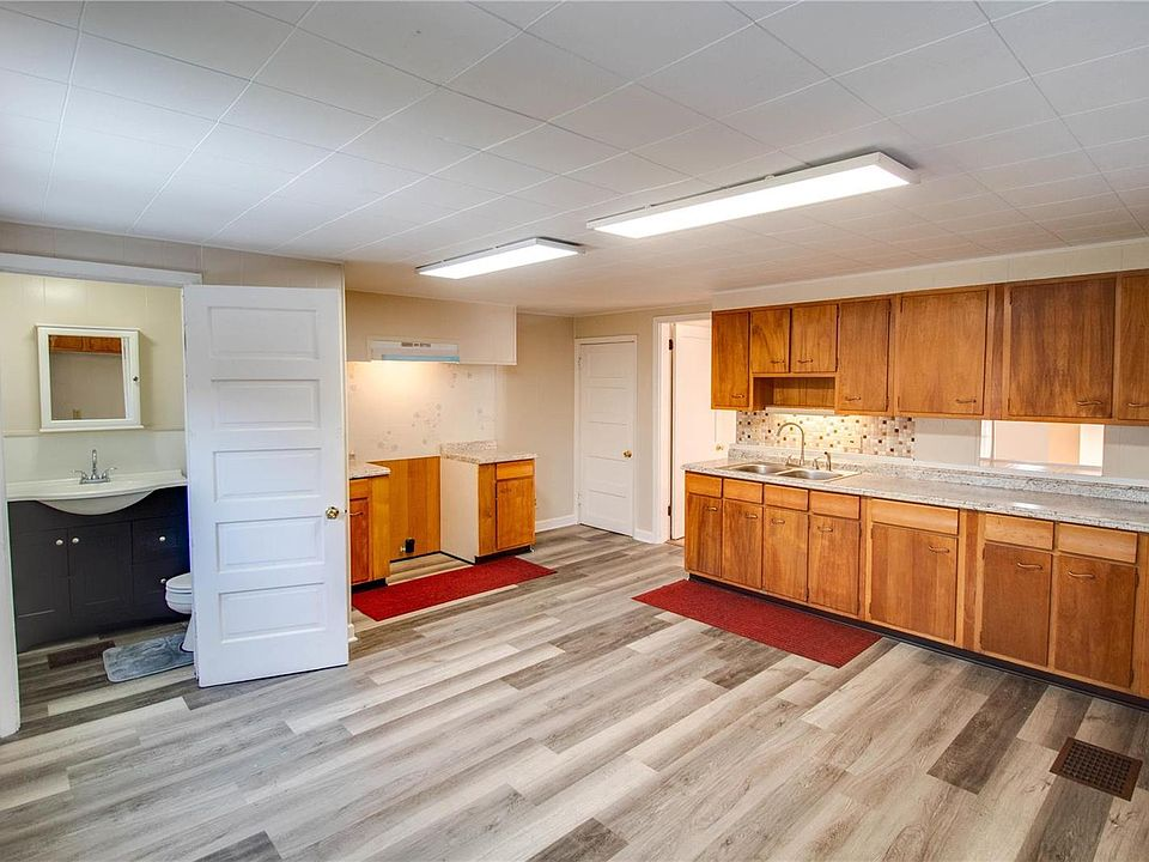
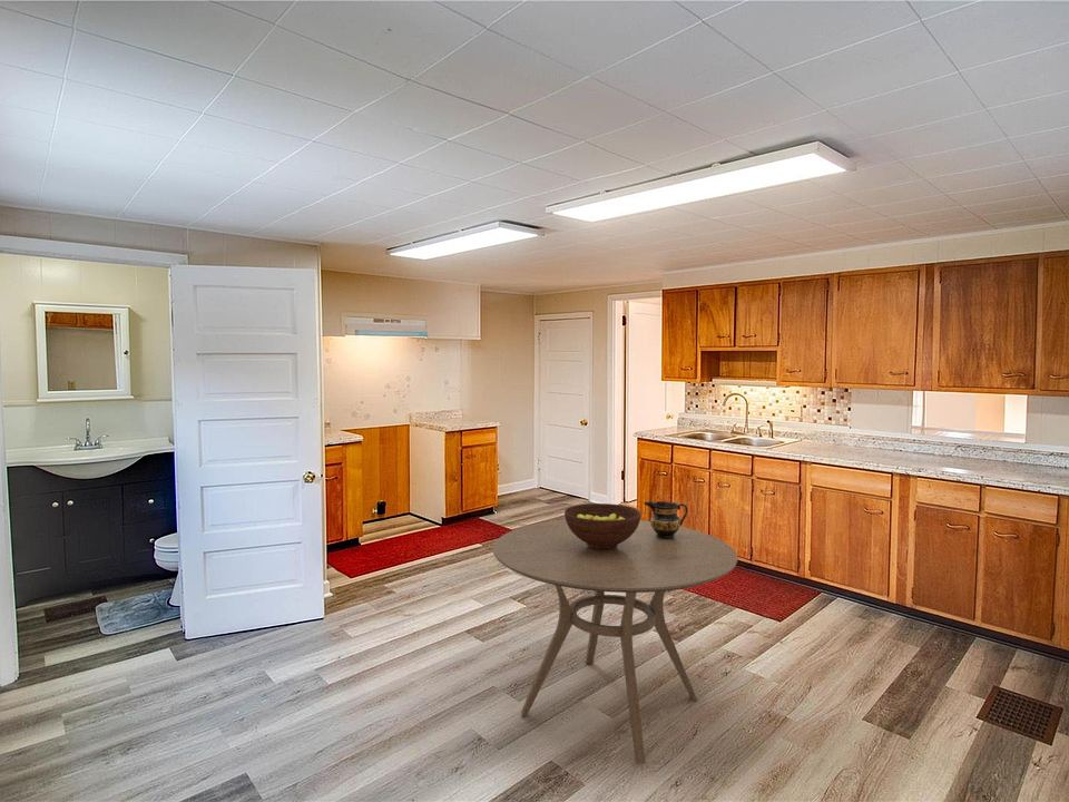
+ dining table [492,519,738,765]
+ pitcher [644,500,688,539]
+ fruit bowl [563,502,641,549]
